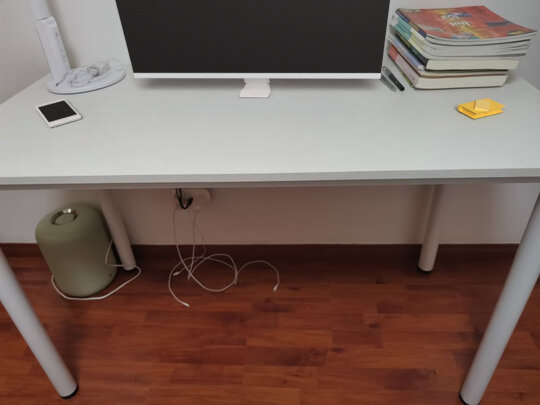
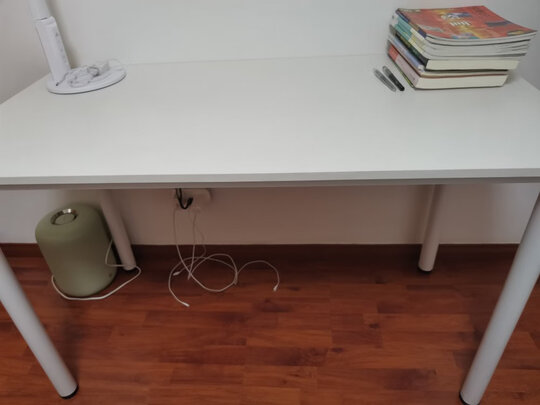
- cell phone [34,98,83,129]
- sticky notes [456,97,506,120]
- monitor [114,0,391,98]
